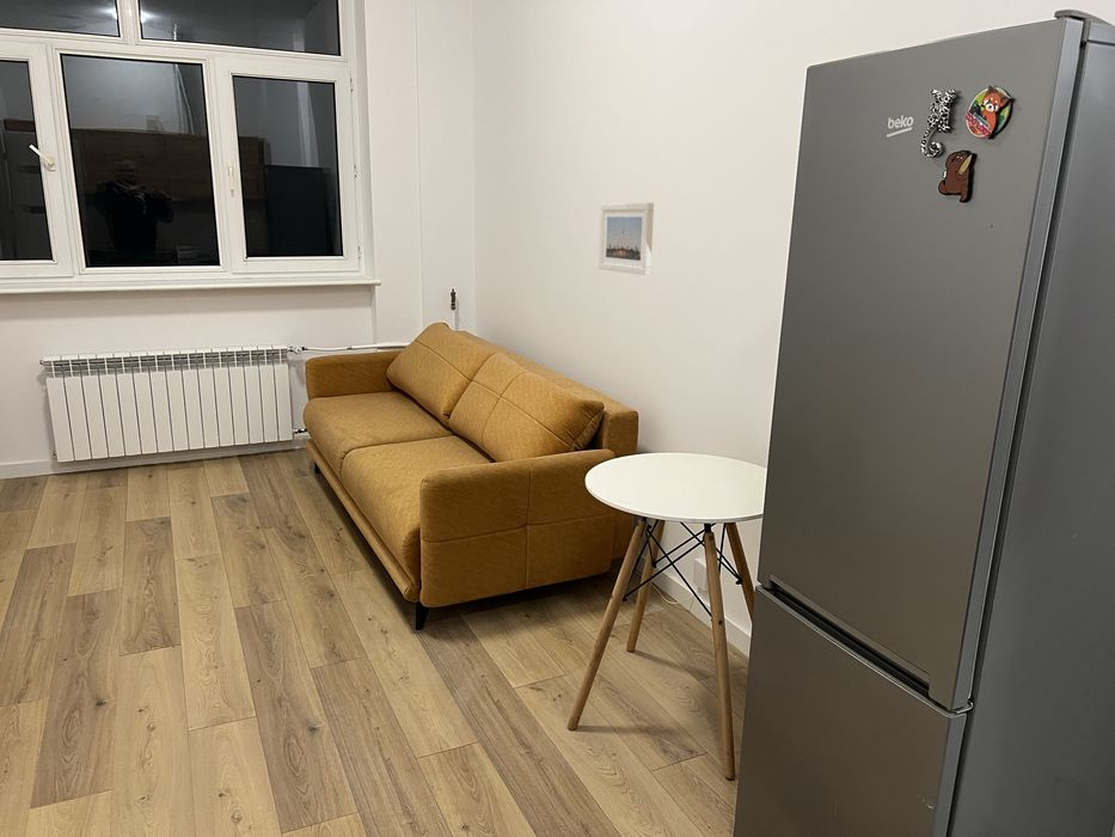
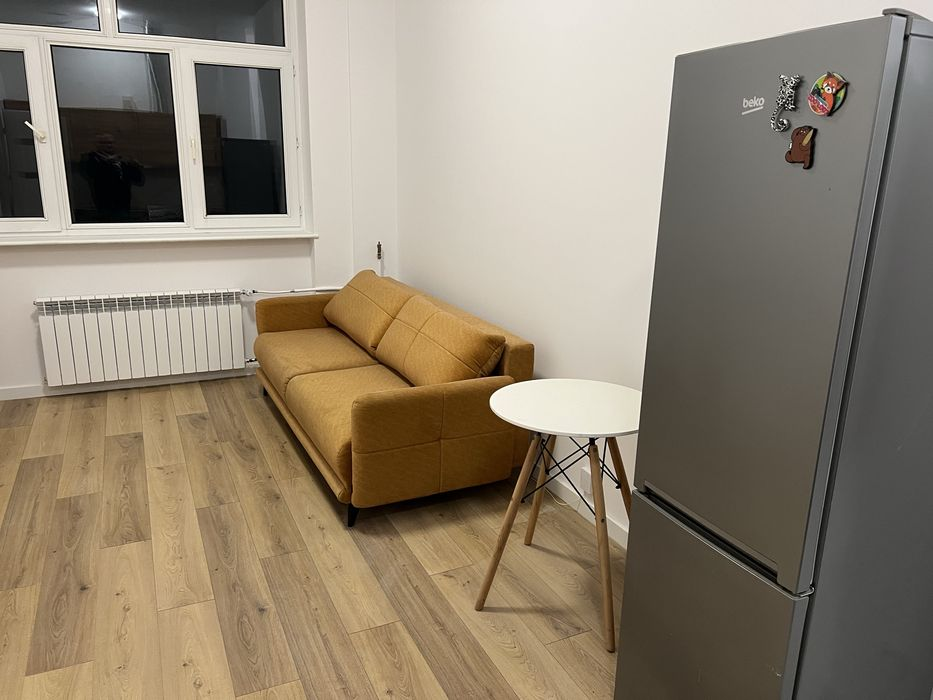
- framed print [598,202,655,276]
